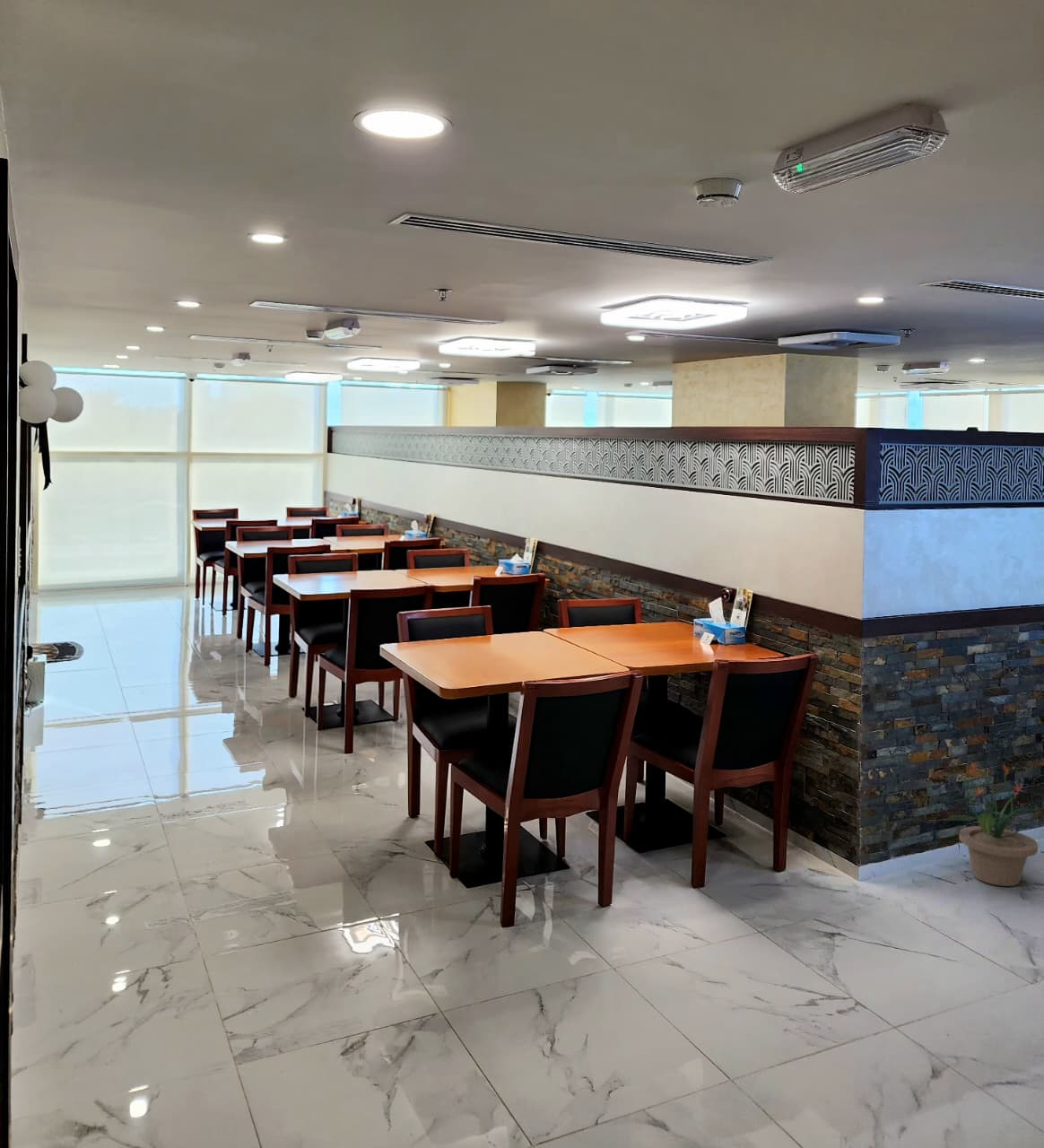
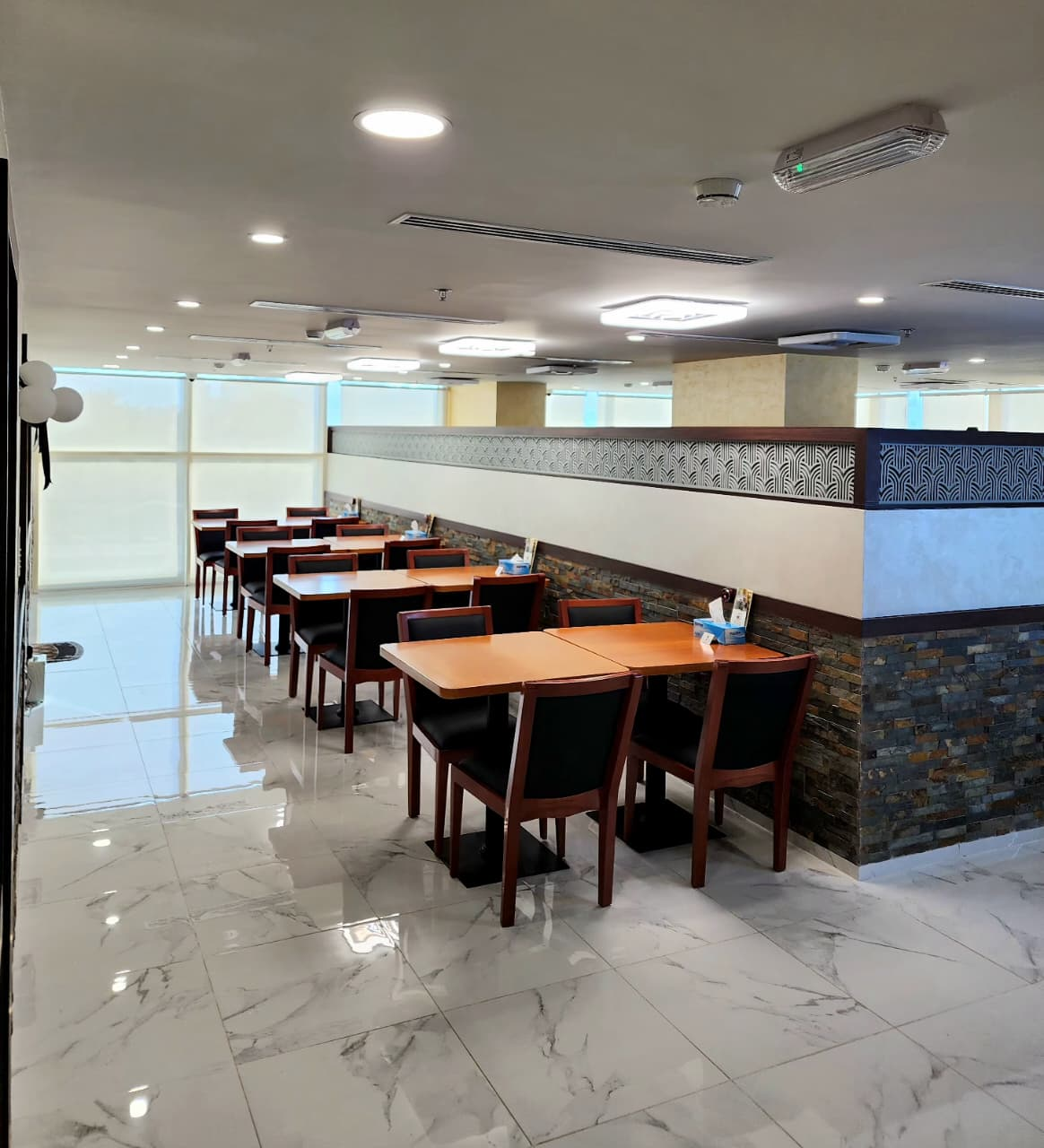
- potted plant [943,761,1044,887]
